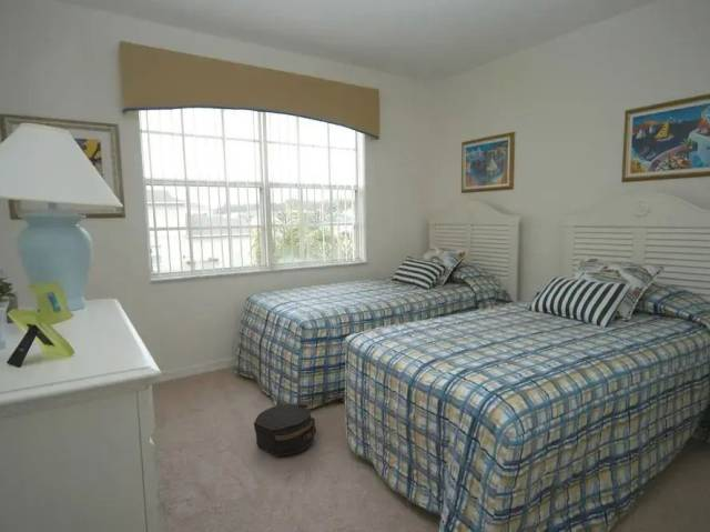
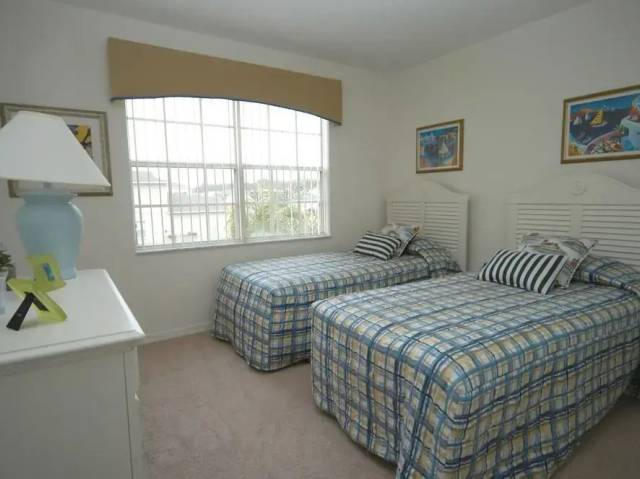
- hat box [253,402,317,458]
